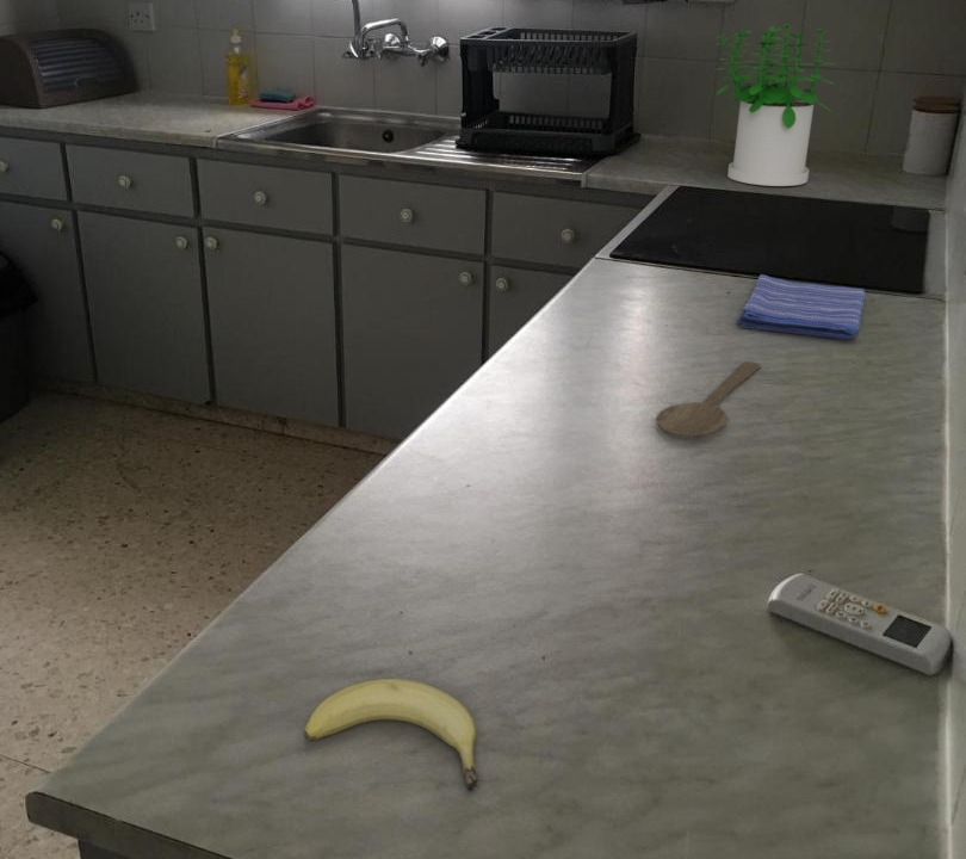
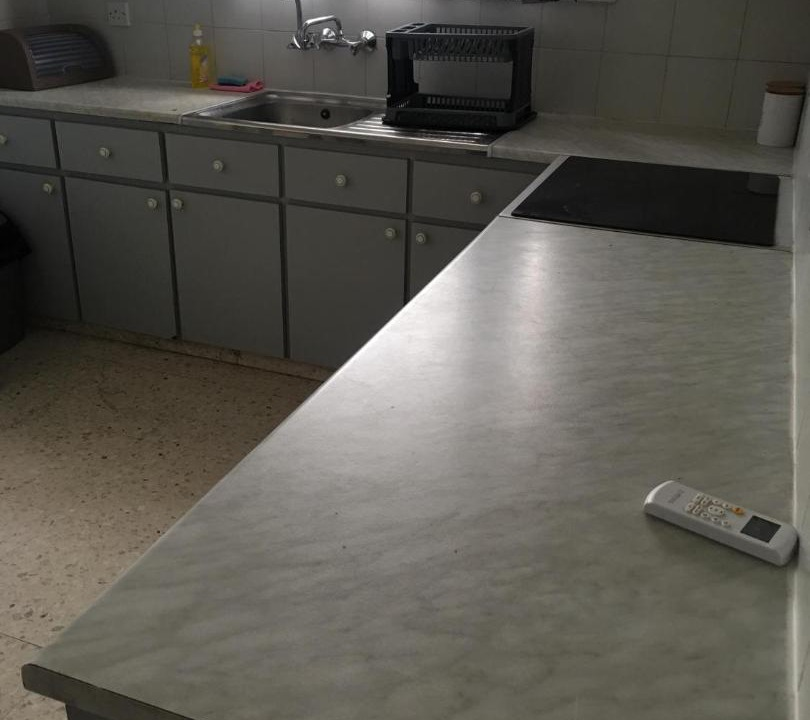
- potted plant [714,23,836,187]
- fruit [302,678,481,792]
- wooden spoon [655,360,762,438]
- dish towel [736,273,866,340]
